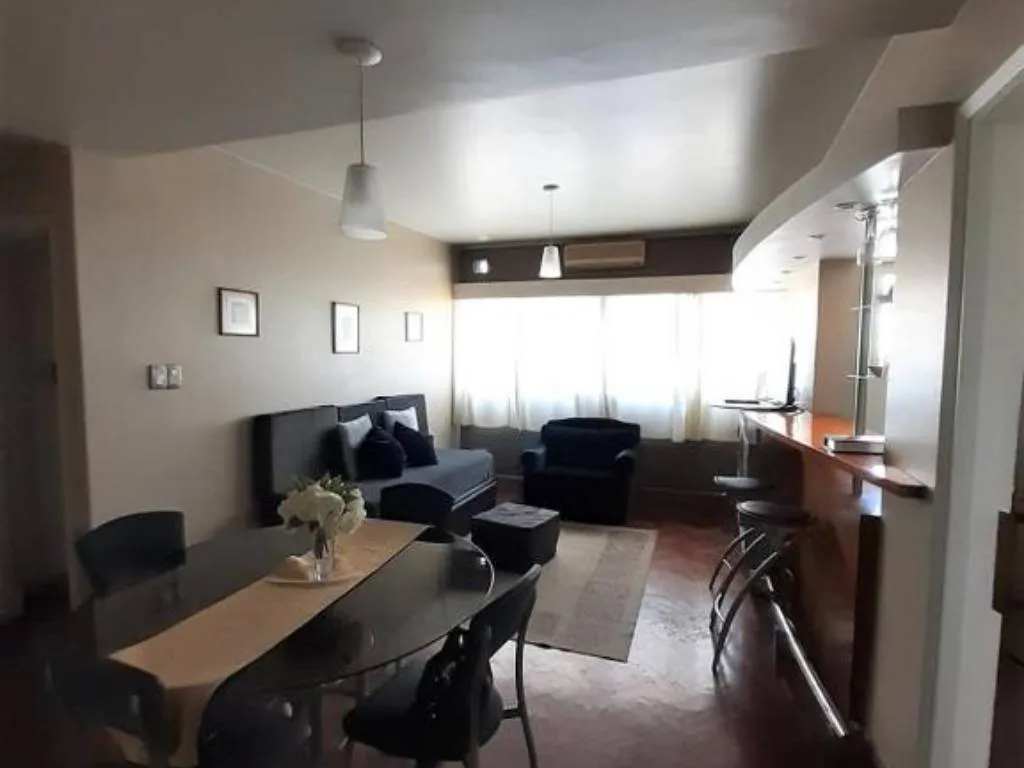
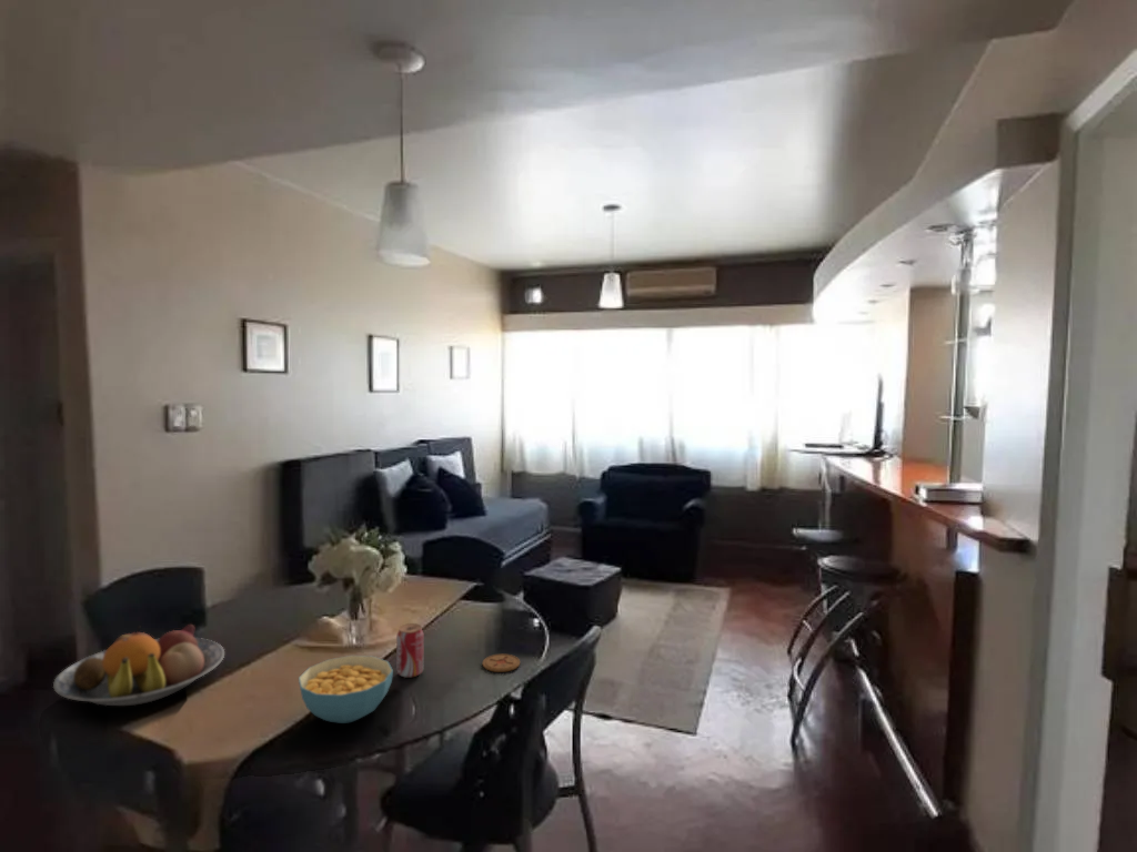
+ cereal bowl [298,655,394,724]
+ beverage can [395,622,424,679]
+ coaster [482,653,521,673]
+ fruit bowl [52,623,225,707]
